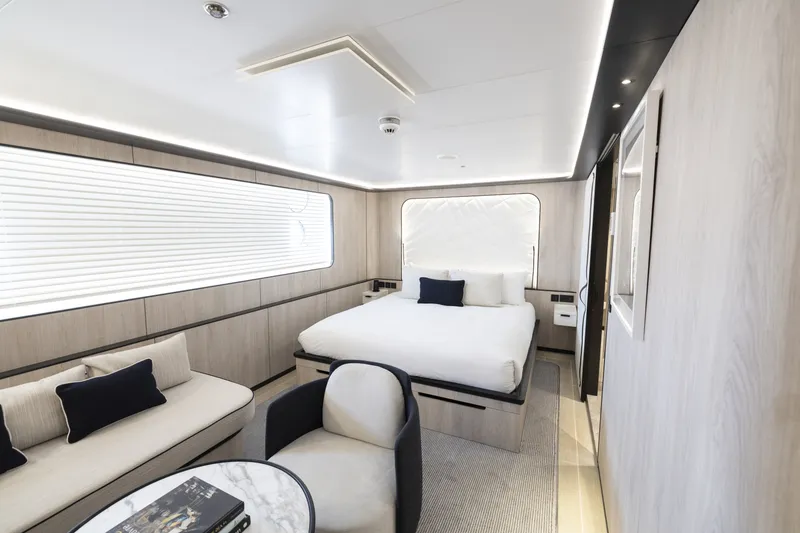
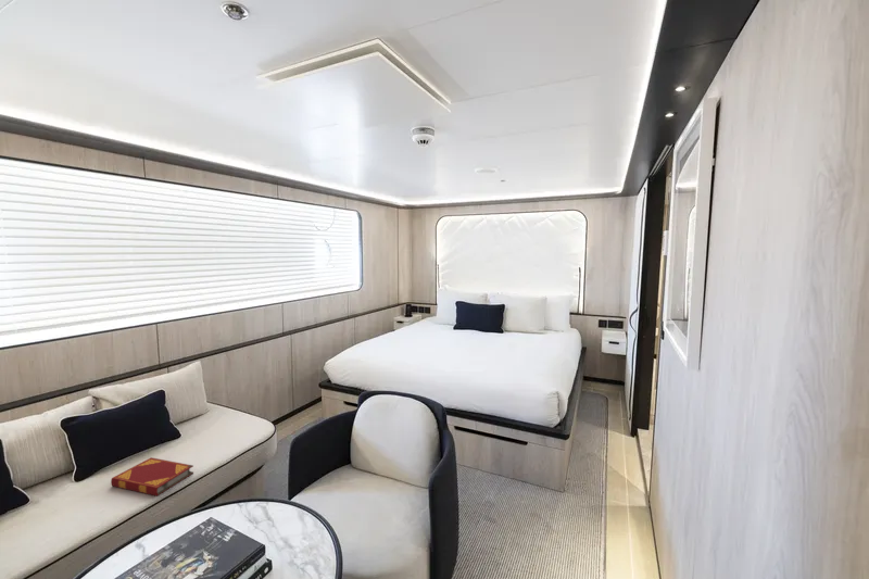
+ hardback book [110,457,194,496]
